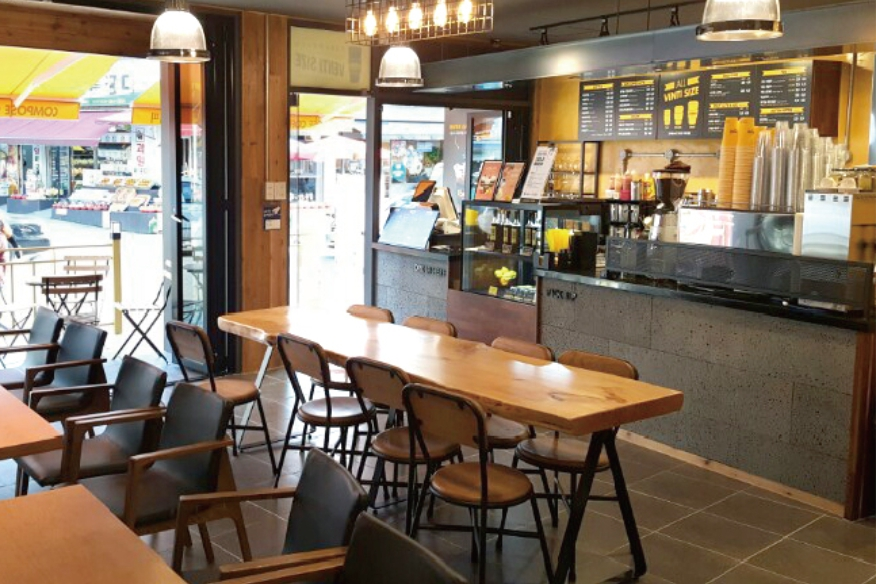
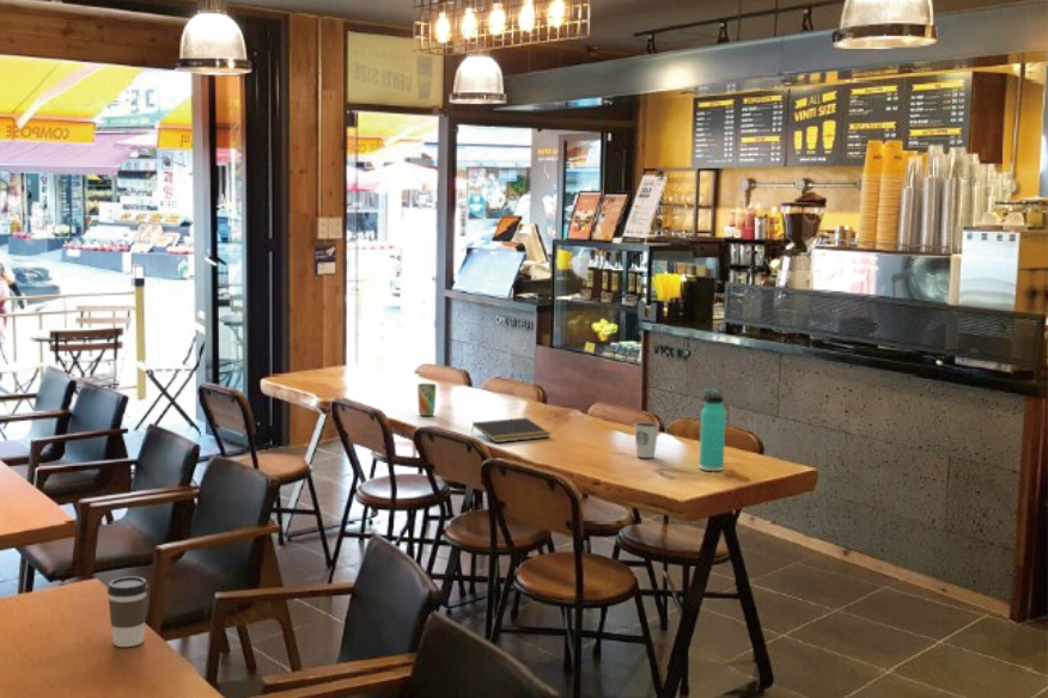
+ coffee cup [106,575,150,648]
+ cup [416,382,438,417]
+ notepad [470,417,552,443]
+ dixie cup [633,421,660,459]
+ thermos bottle [697,387,727,472]
